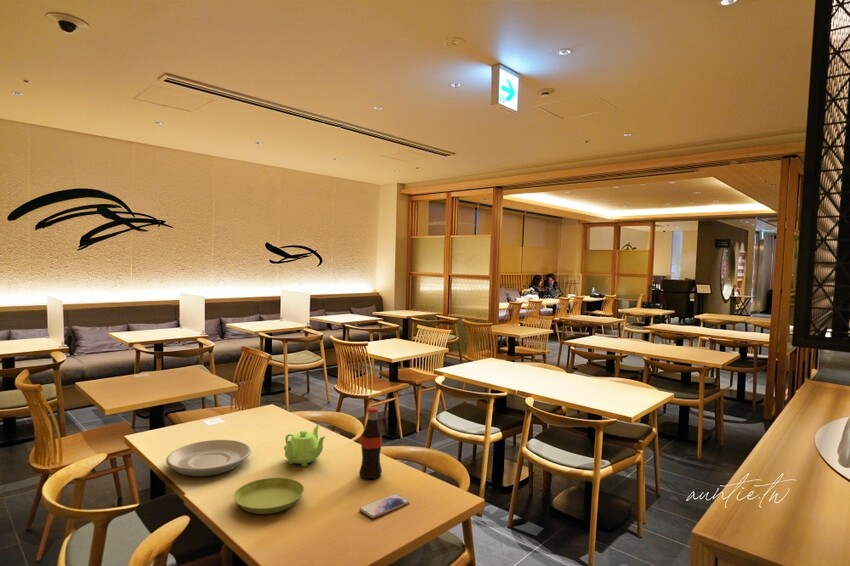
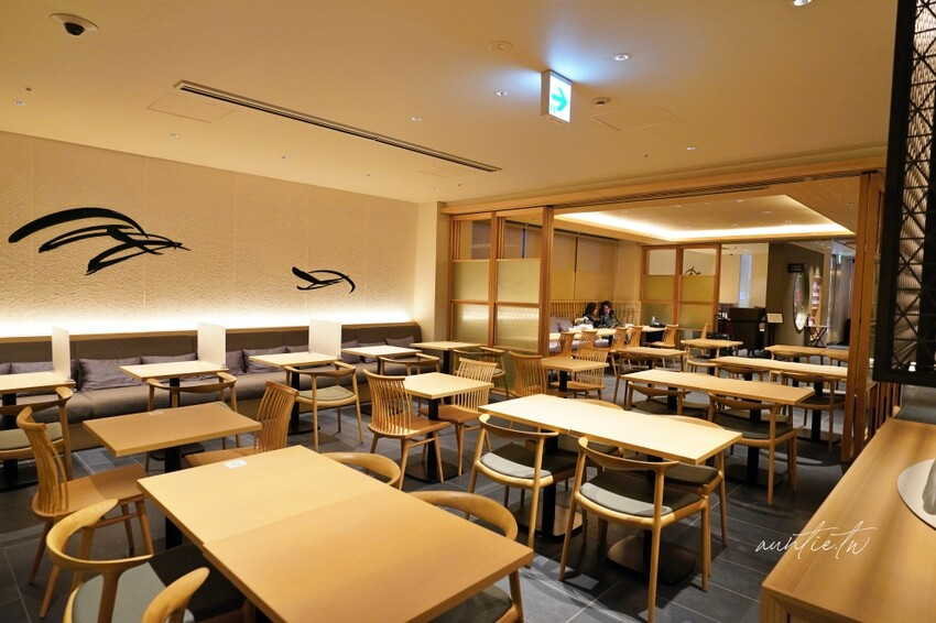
- teapot [283,423,327,468]
- smartphone [358,493,410,519]
- plate [165,439,252,477]
- bottle [358,406,383,480]
- saucer [233,477,305,515]
